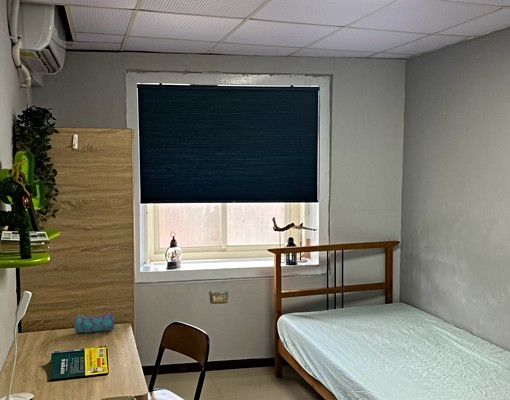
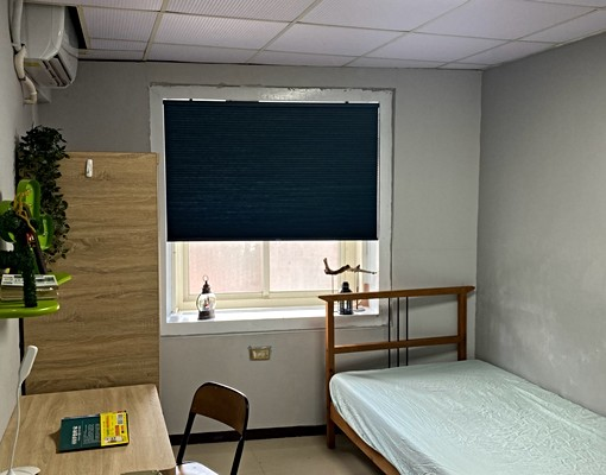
- pencil case [73,311,115,334]
